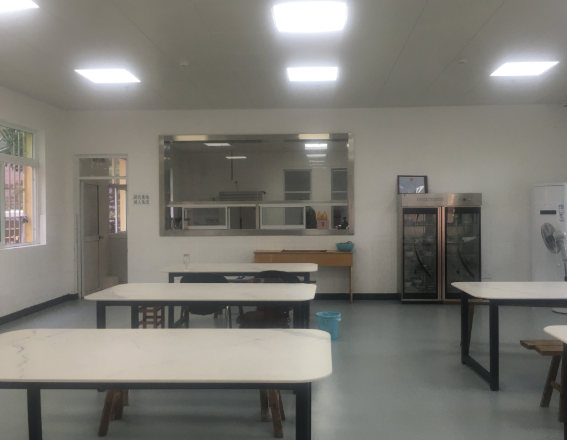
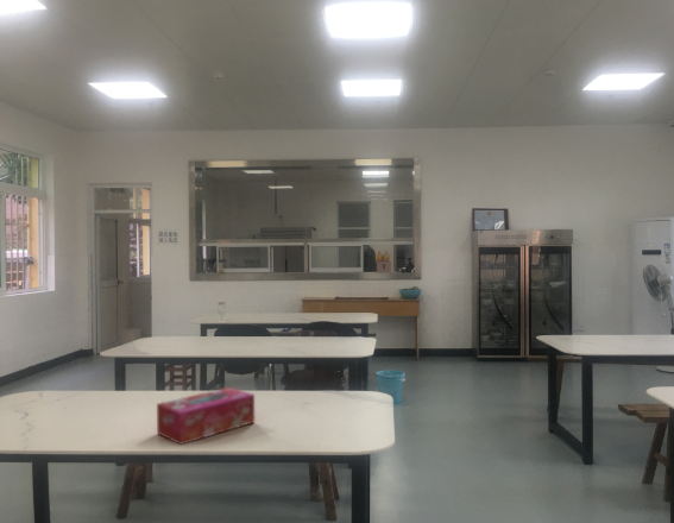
+ tissue box [156,386,256,446]
